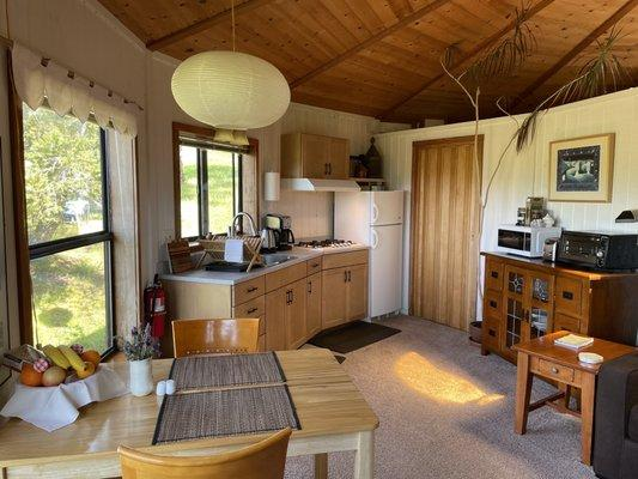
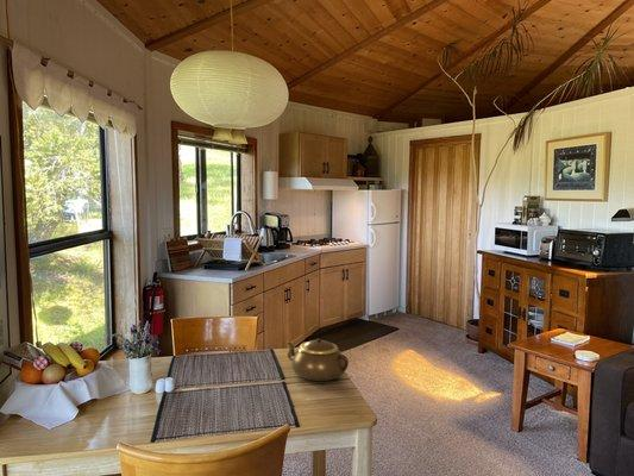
+ teapot [285,338,350,382]
